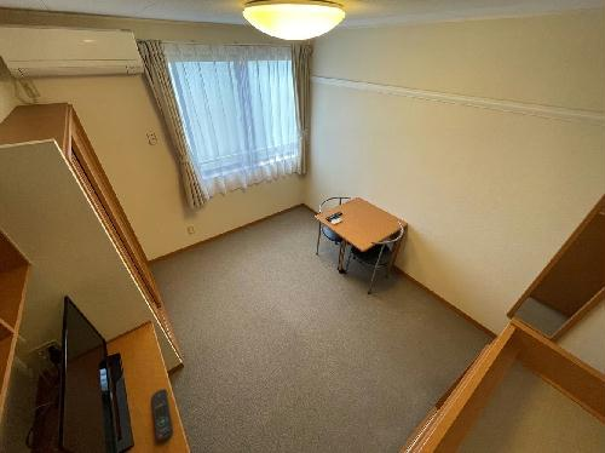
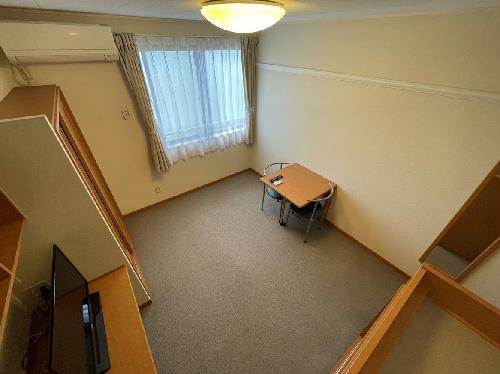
- remote control [151,388,174,443]
